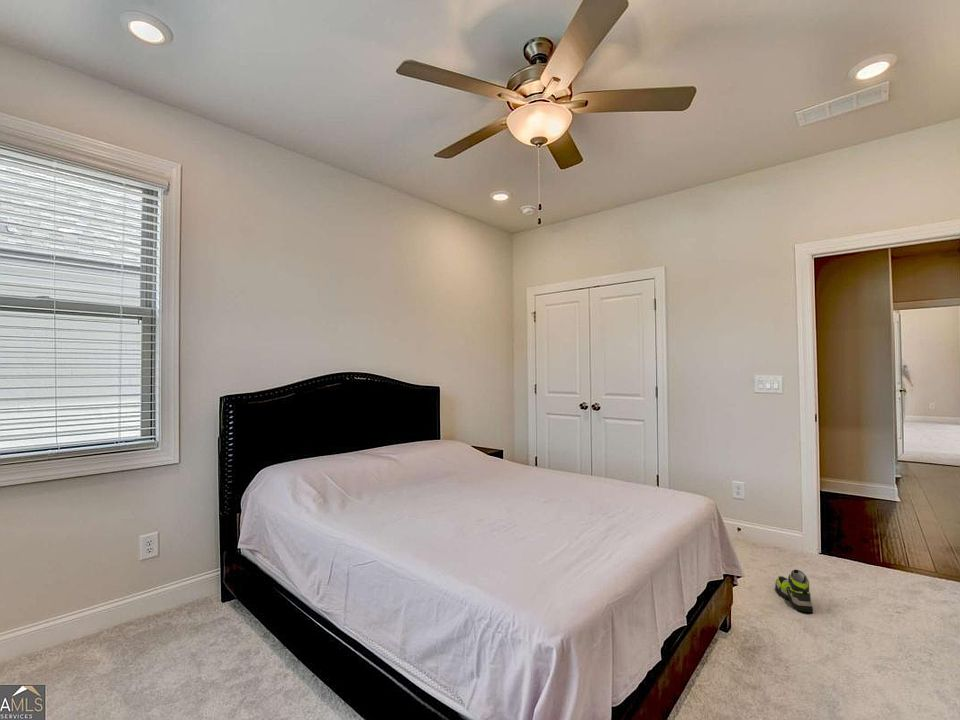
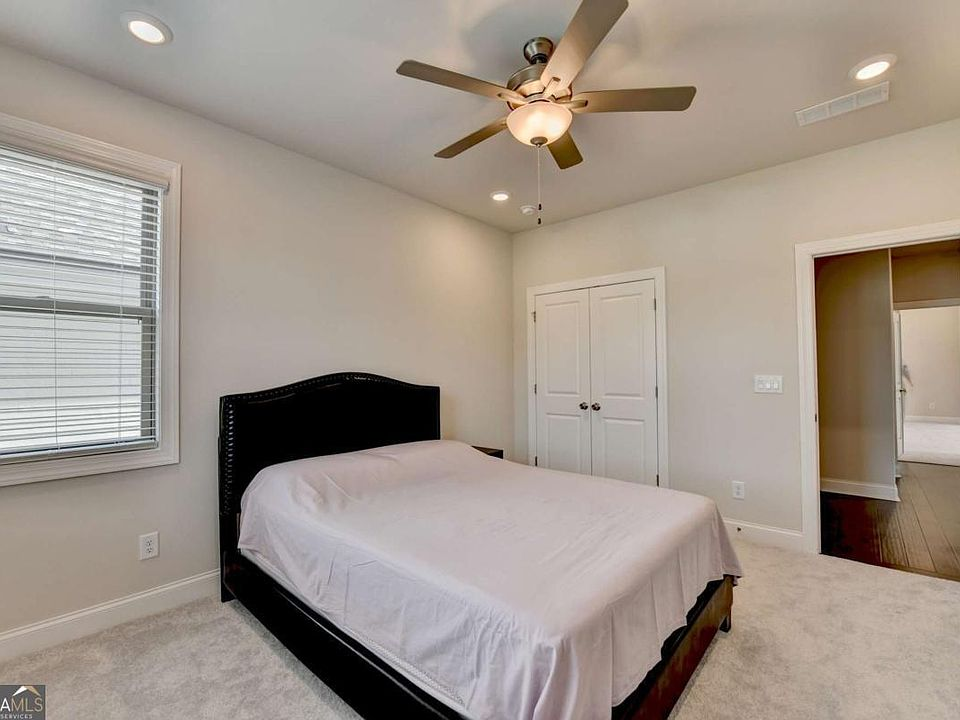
- shoe [774,569,814,613]
